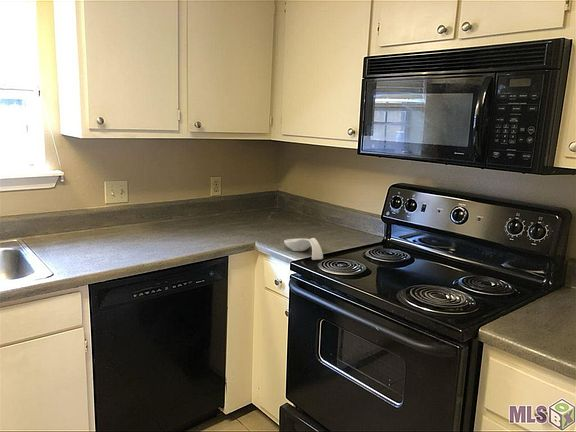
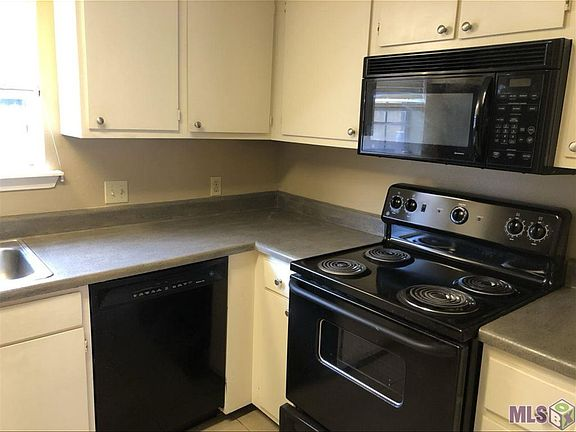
- spoon rest [283,237,324,261]
